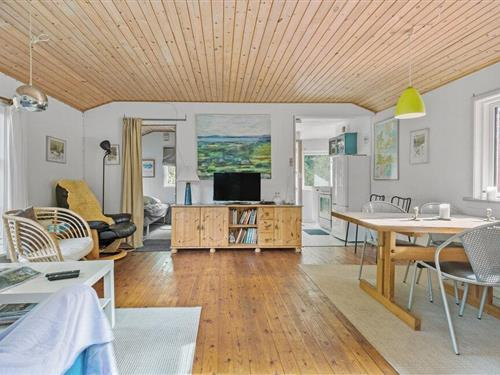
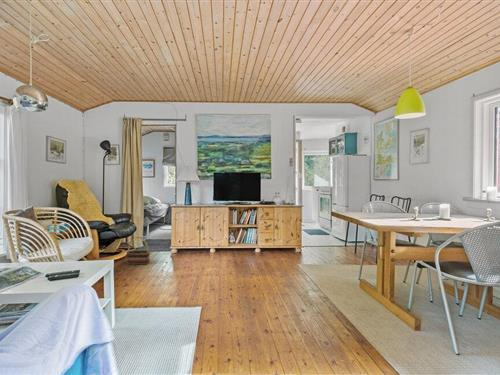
+ basket [126,236,151,266]
